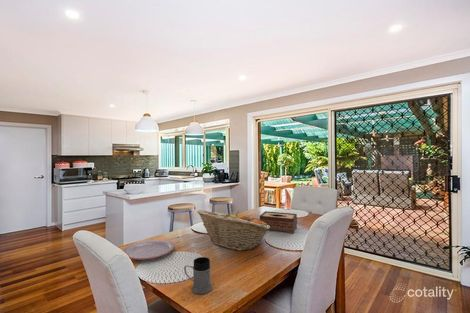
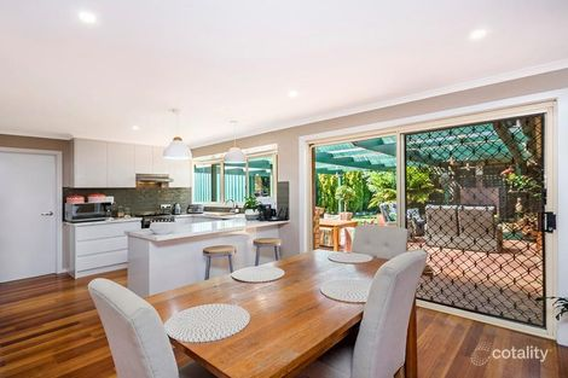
- mug [183,256,213,295]
- tissue box [258,210,298,234]
- plate [122,239,176,261]
- fruit basket [196,209,270,252]
